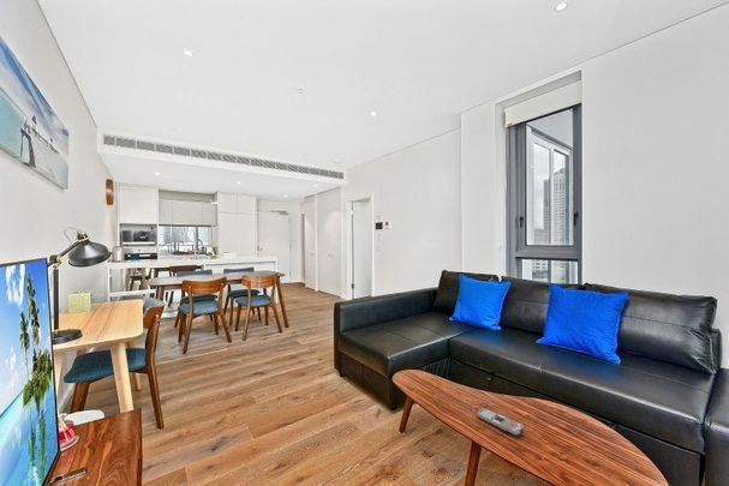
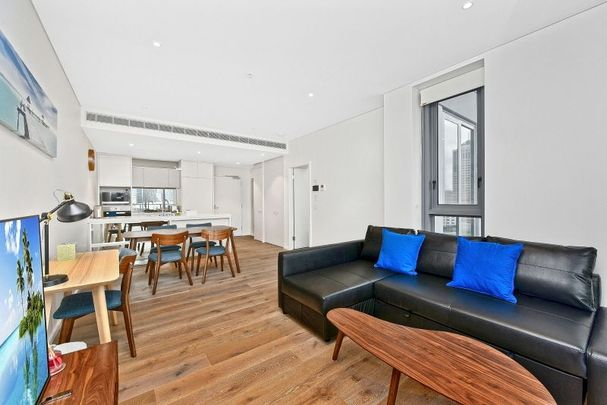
- remote control [476,408,525,437]
